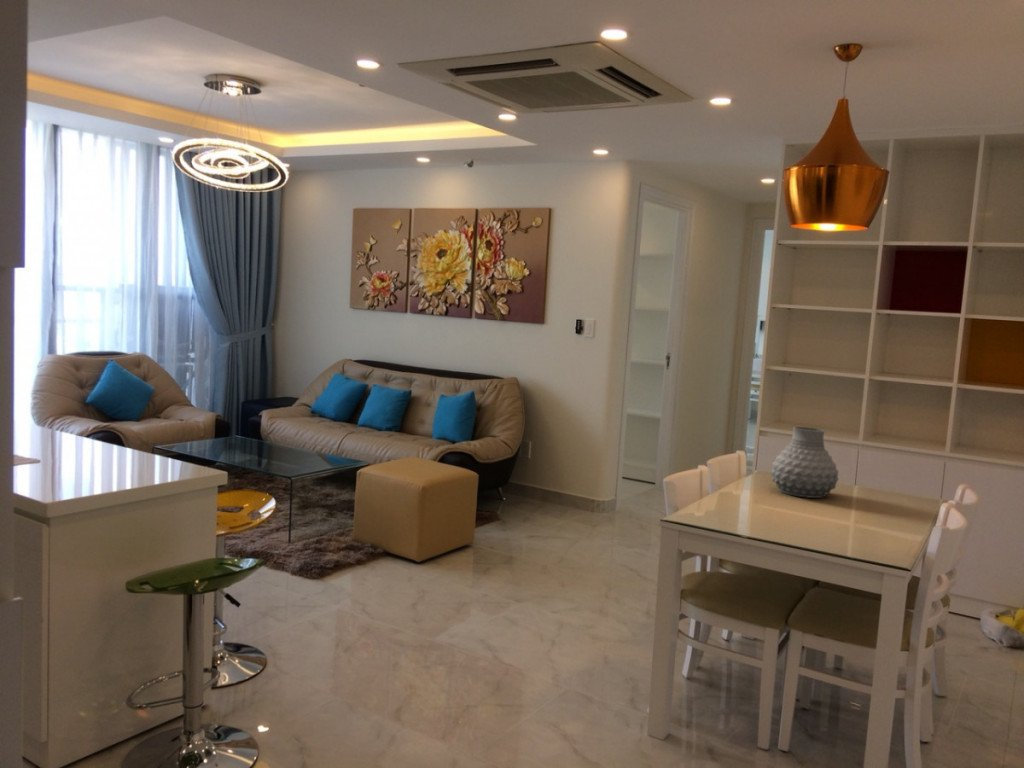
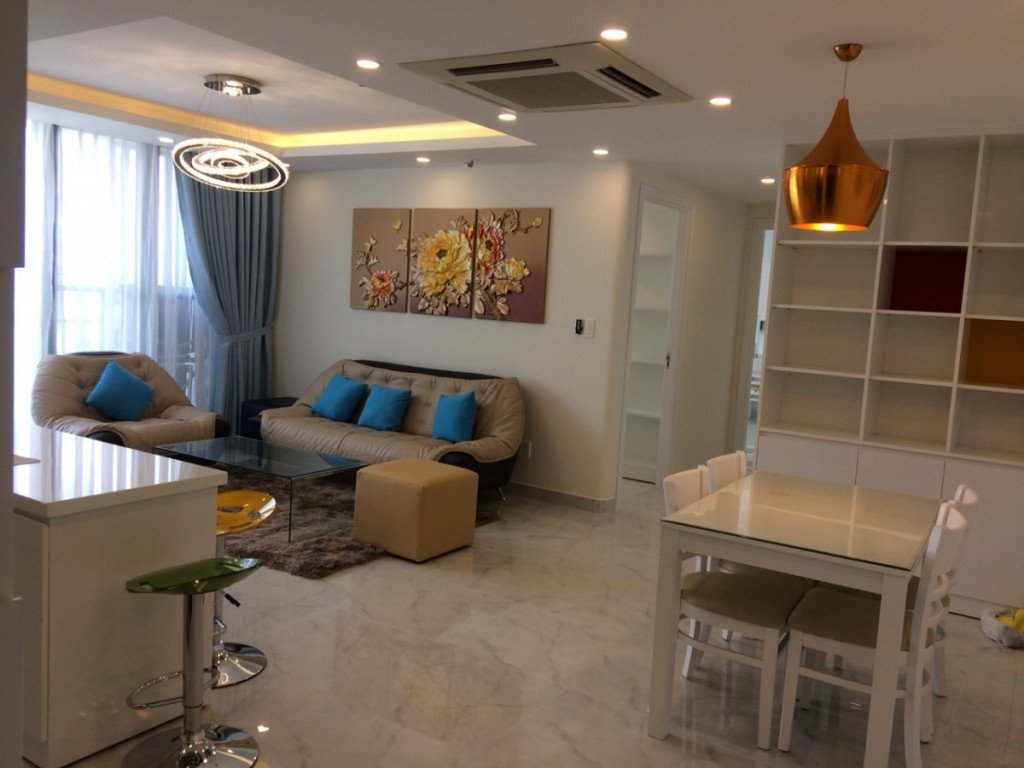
- vase [770,426,839,499]
